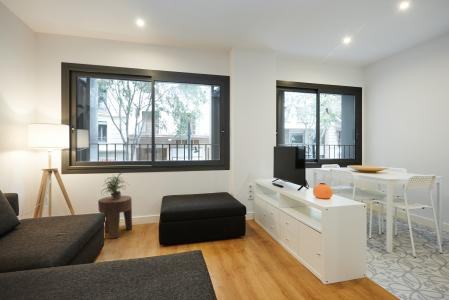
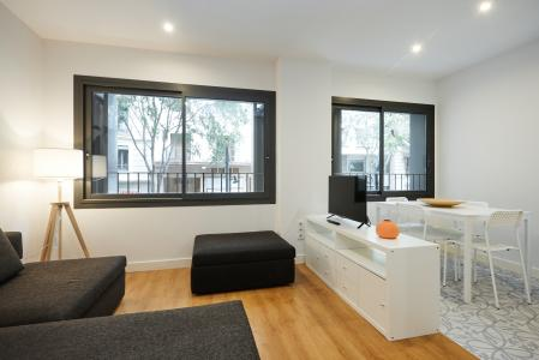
- potted plant [100,170,129,199]
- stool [97,195,133,240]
